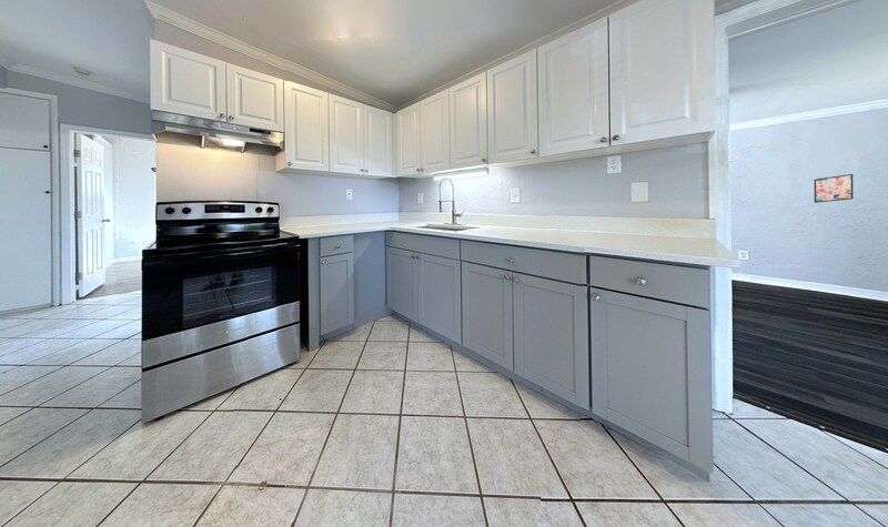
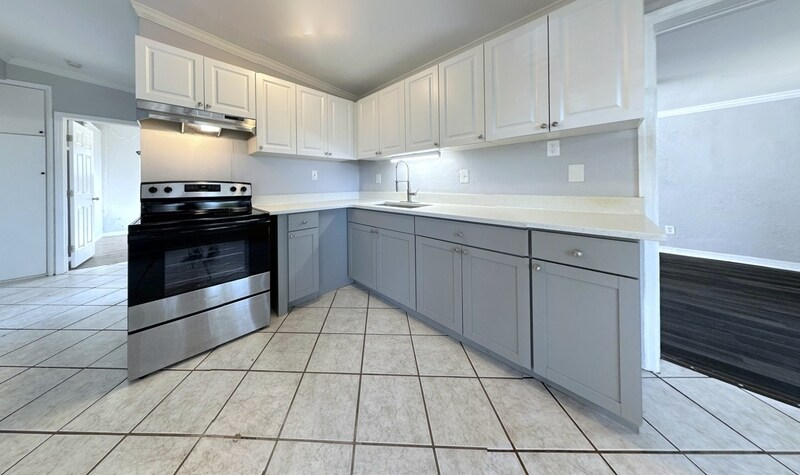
- wall art [814,173,854,204]
